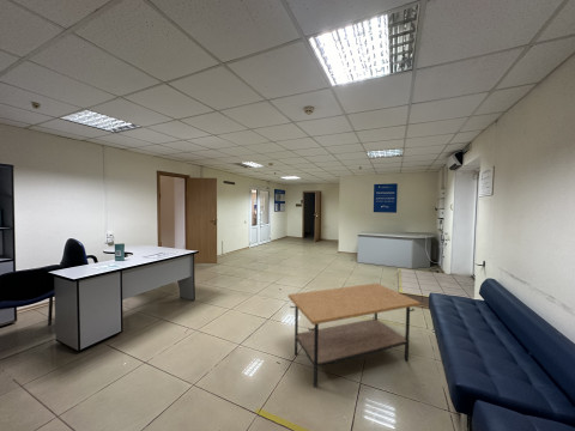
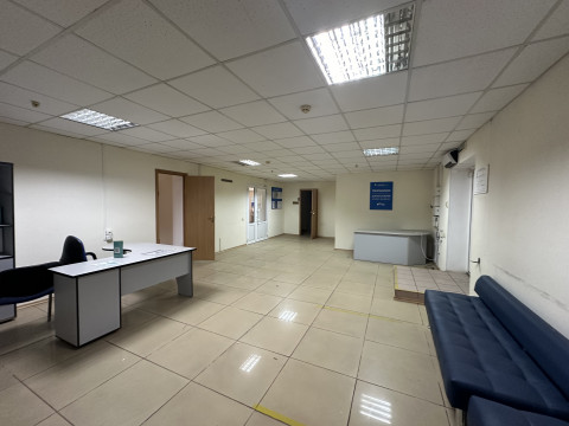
- coffee table [288,283,420,389]
